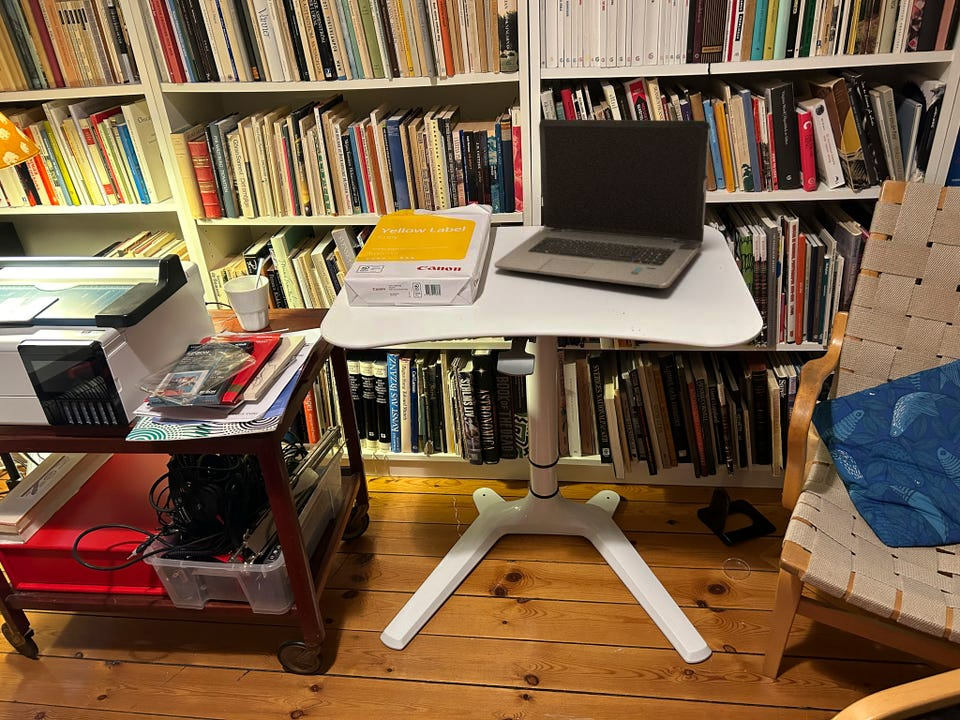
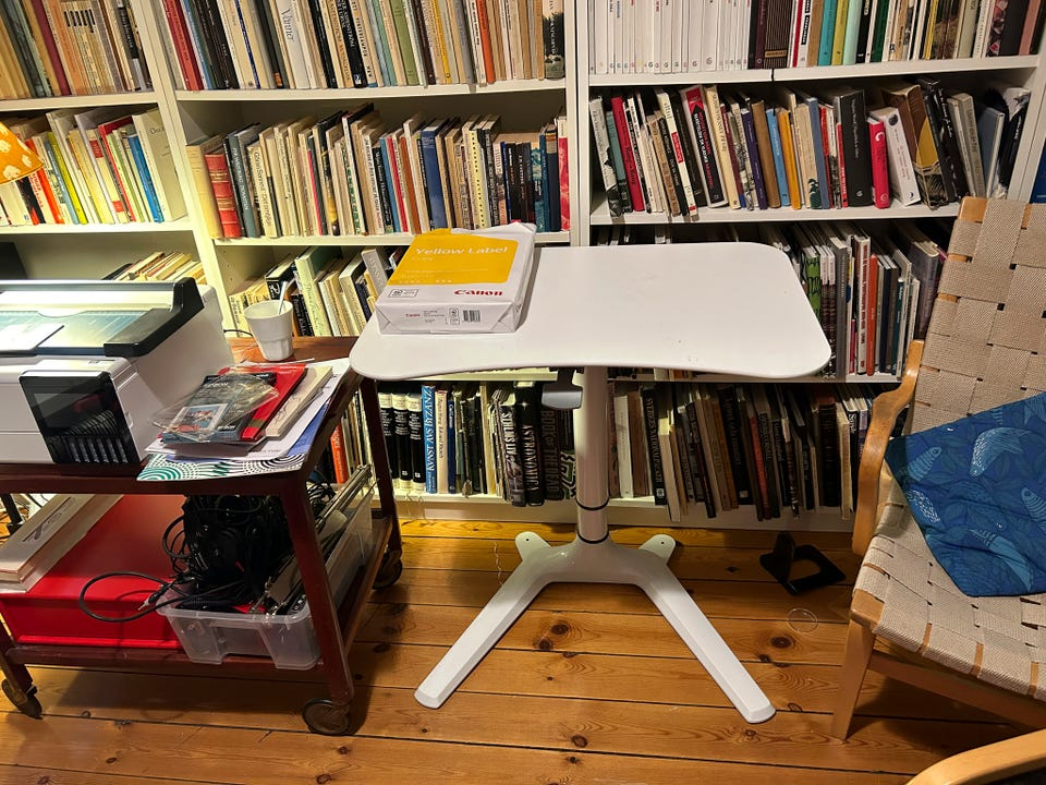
- laptop computer [493,118,711,289]
